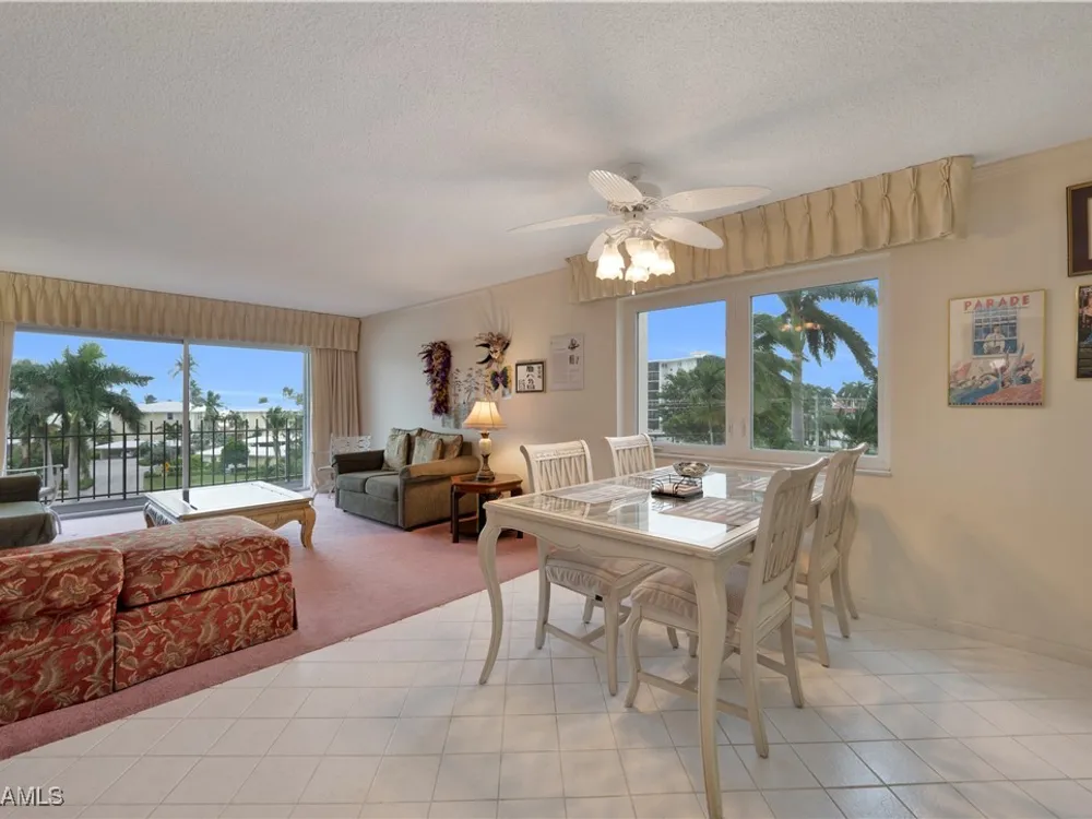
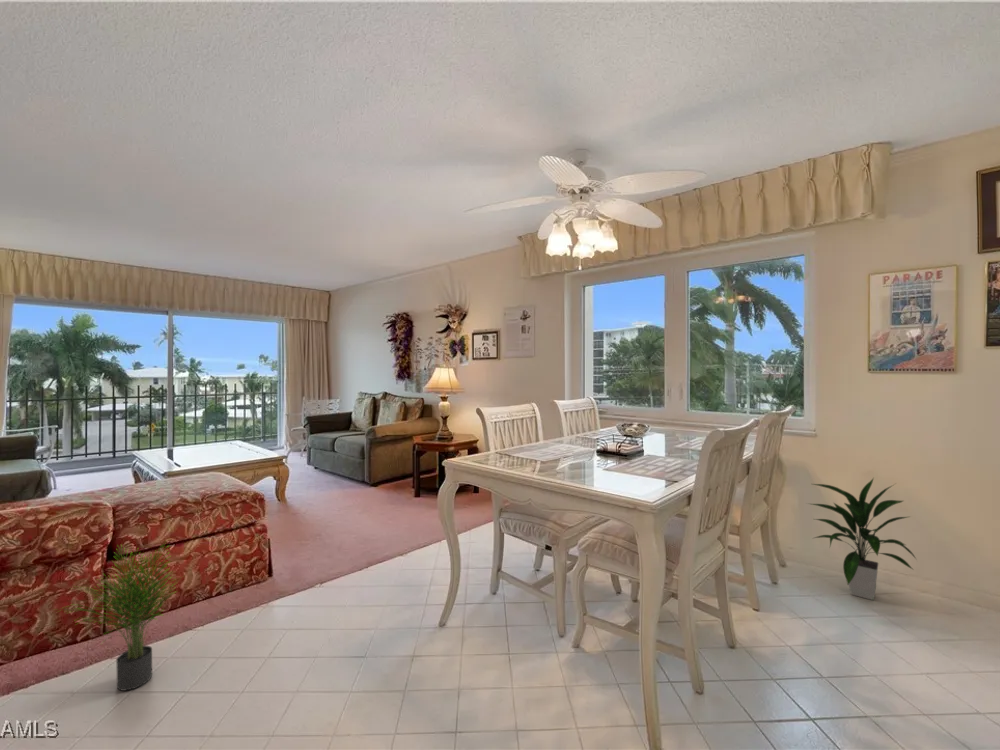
+ potted plant [54,538,185,692]
+ indoor plant [806,477,918,601]
